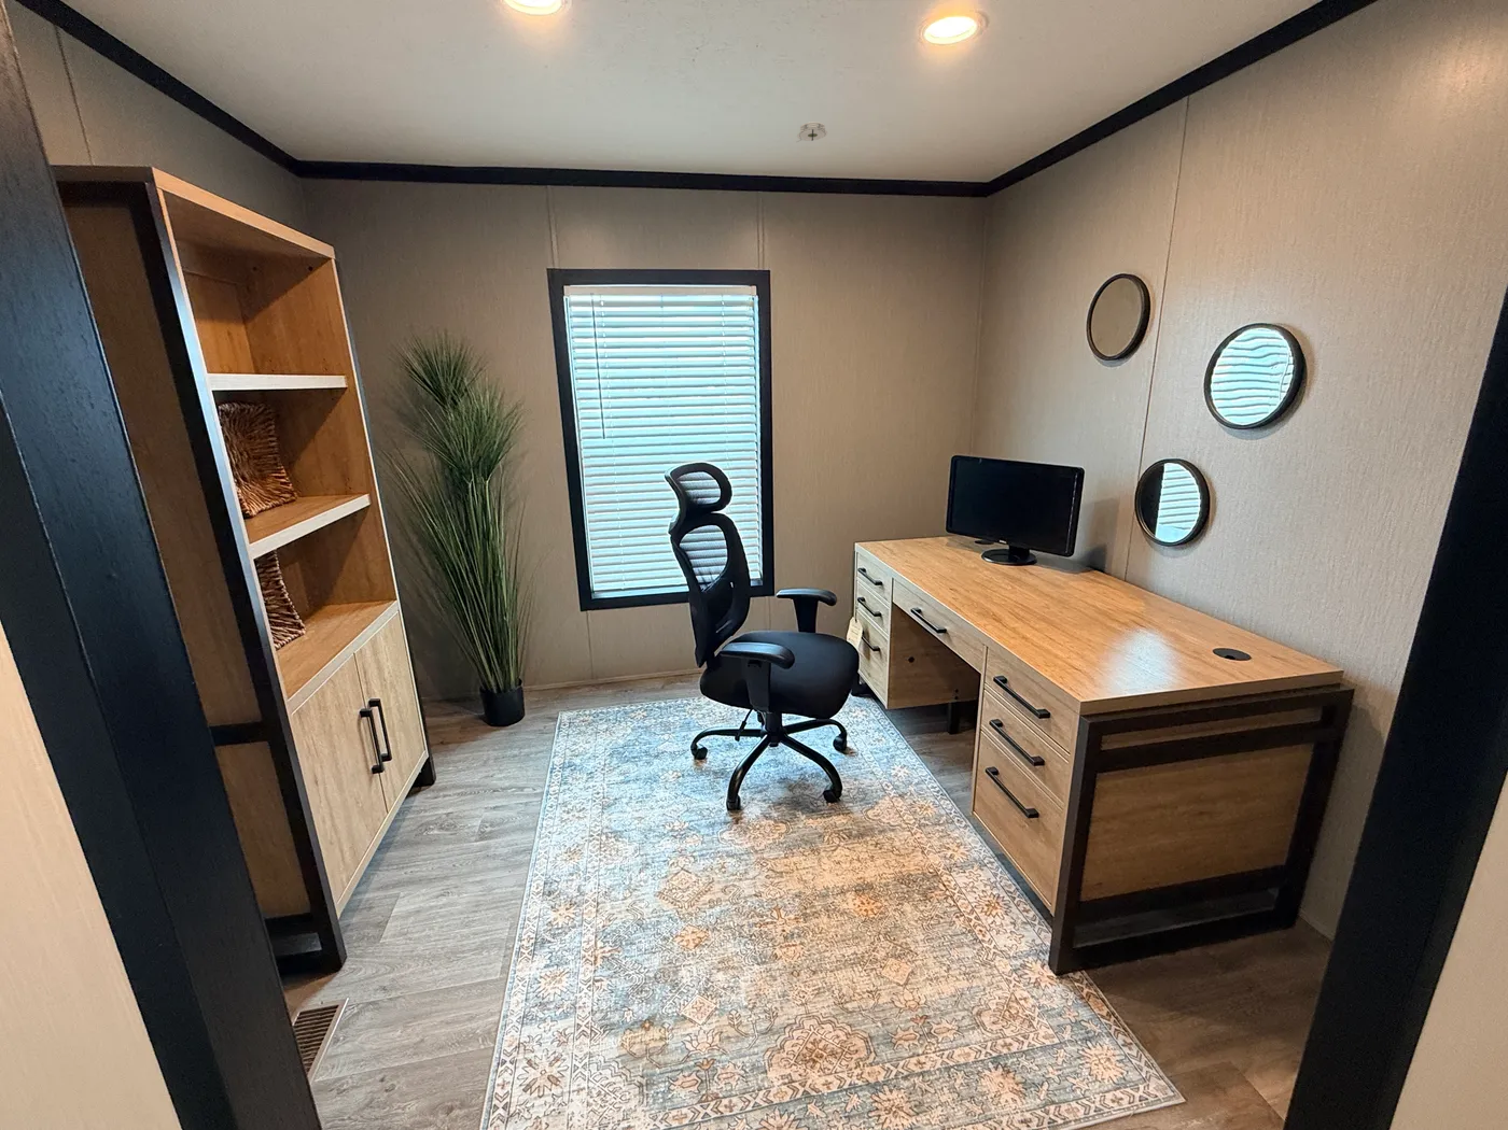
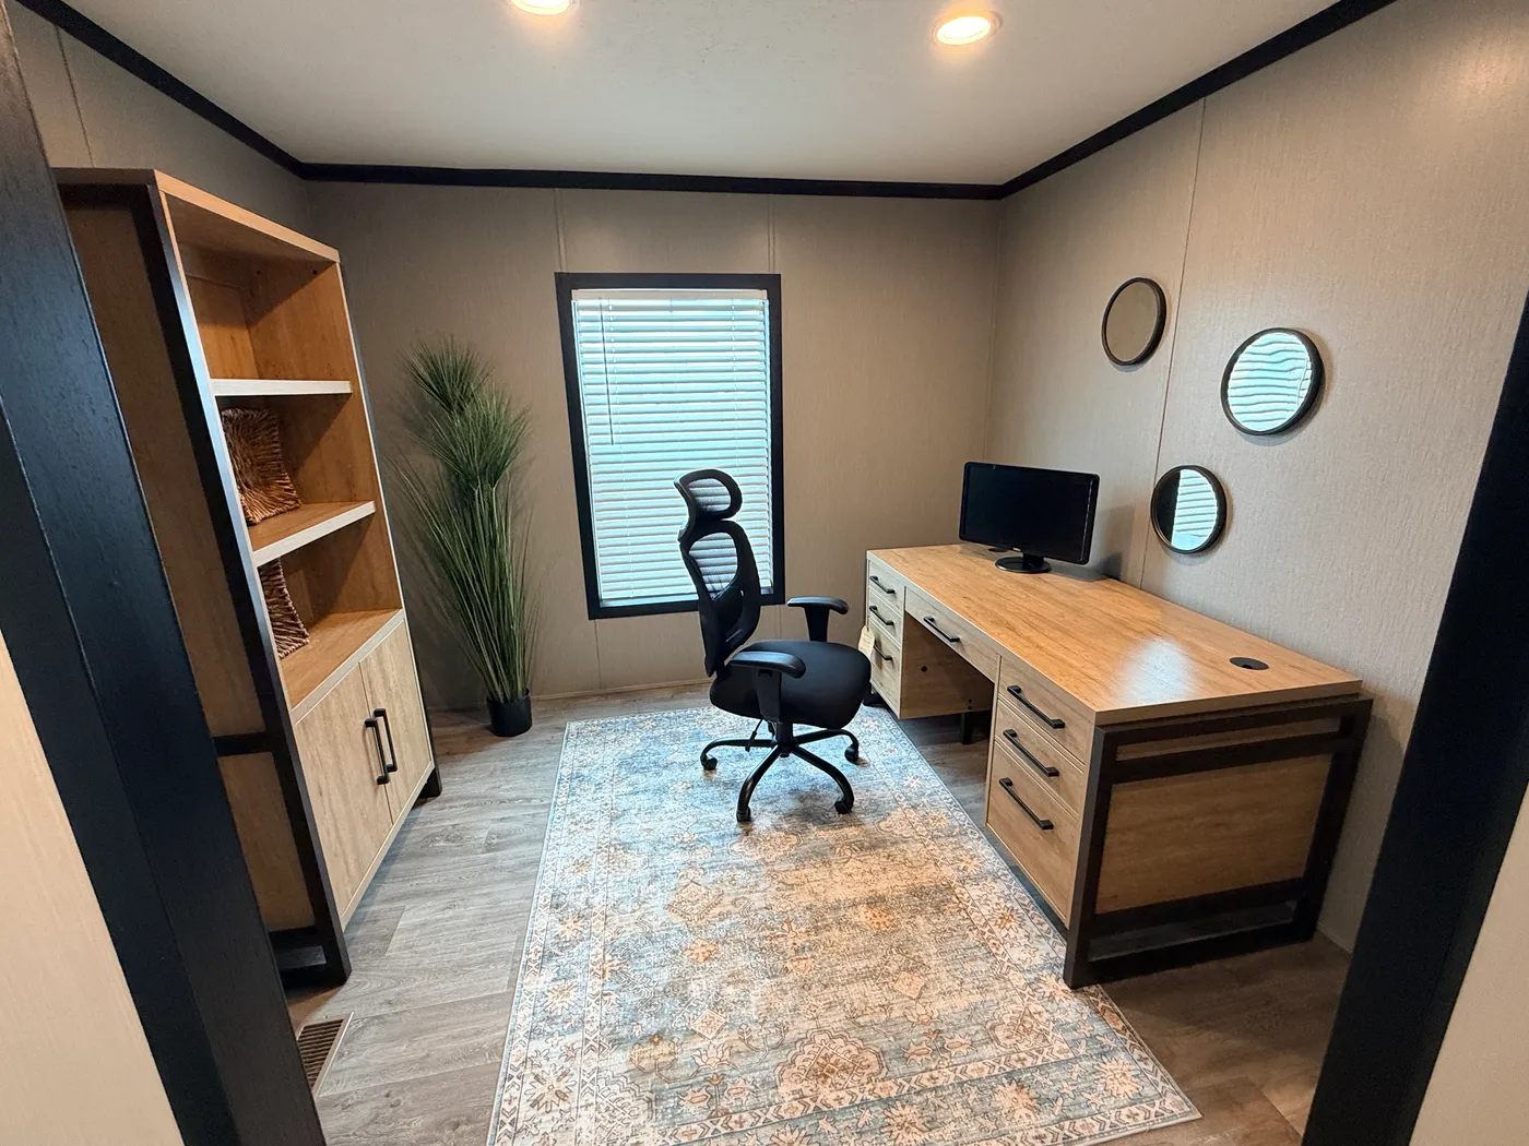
- smoke detector [796,121,829,144]
